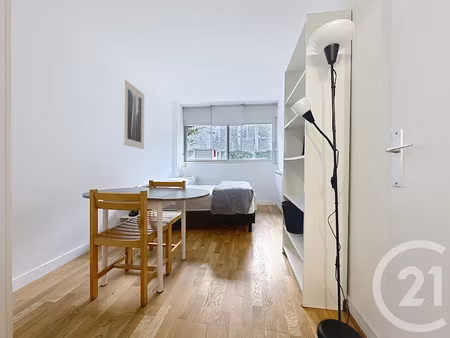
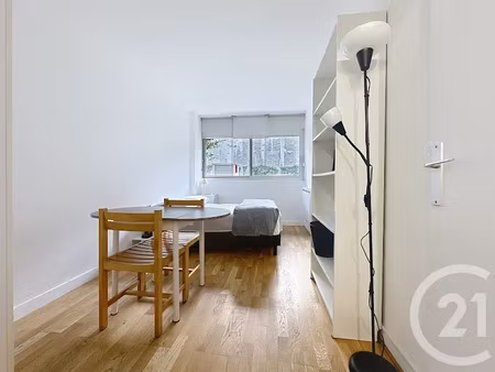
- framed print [122,78,145,150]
